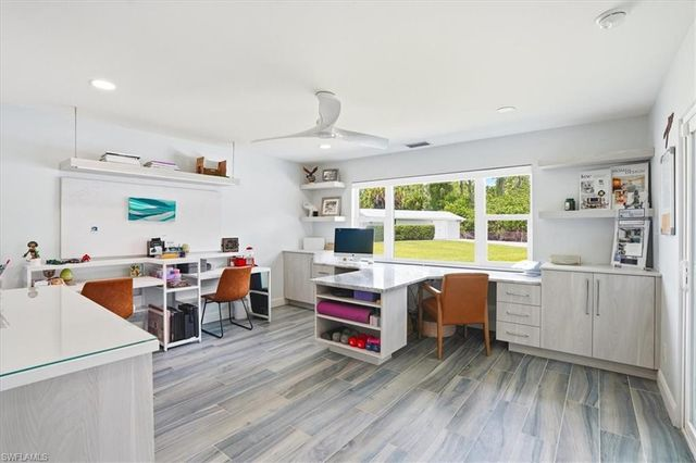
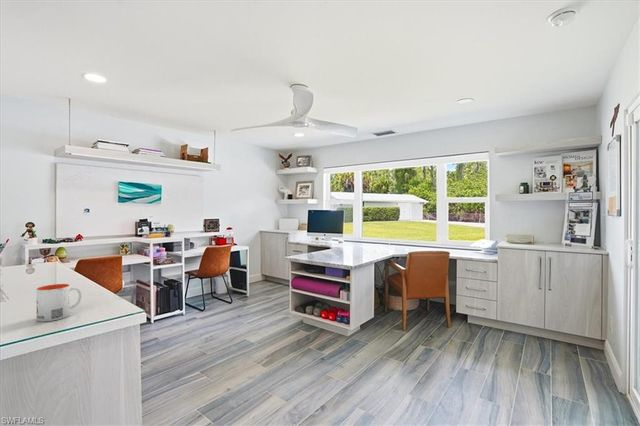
+ mug [36,283,83,323]
